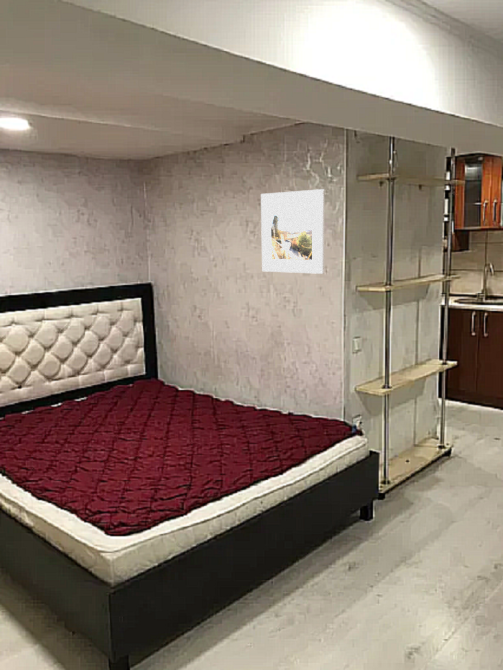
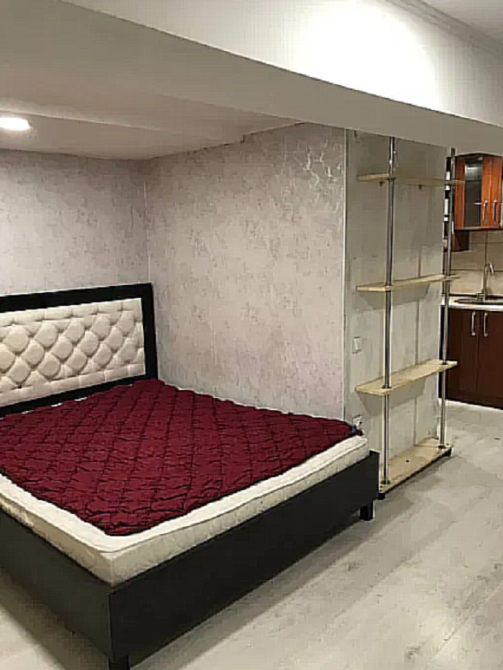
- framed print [260,188,325,275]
